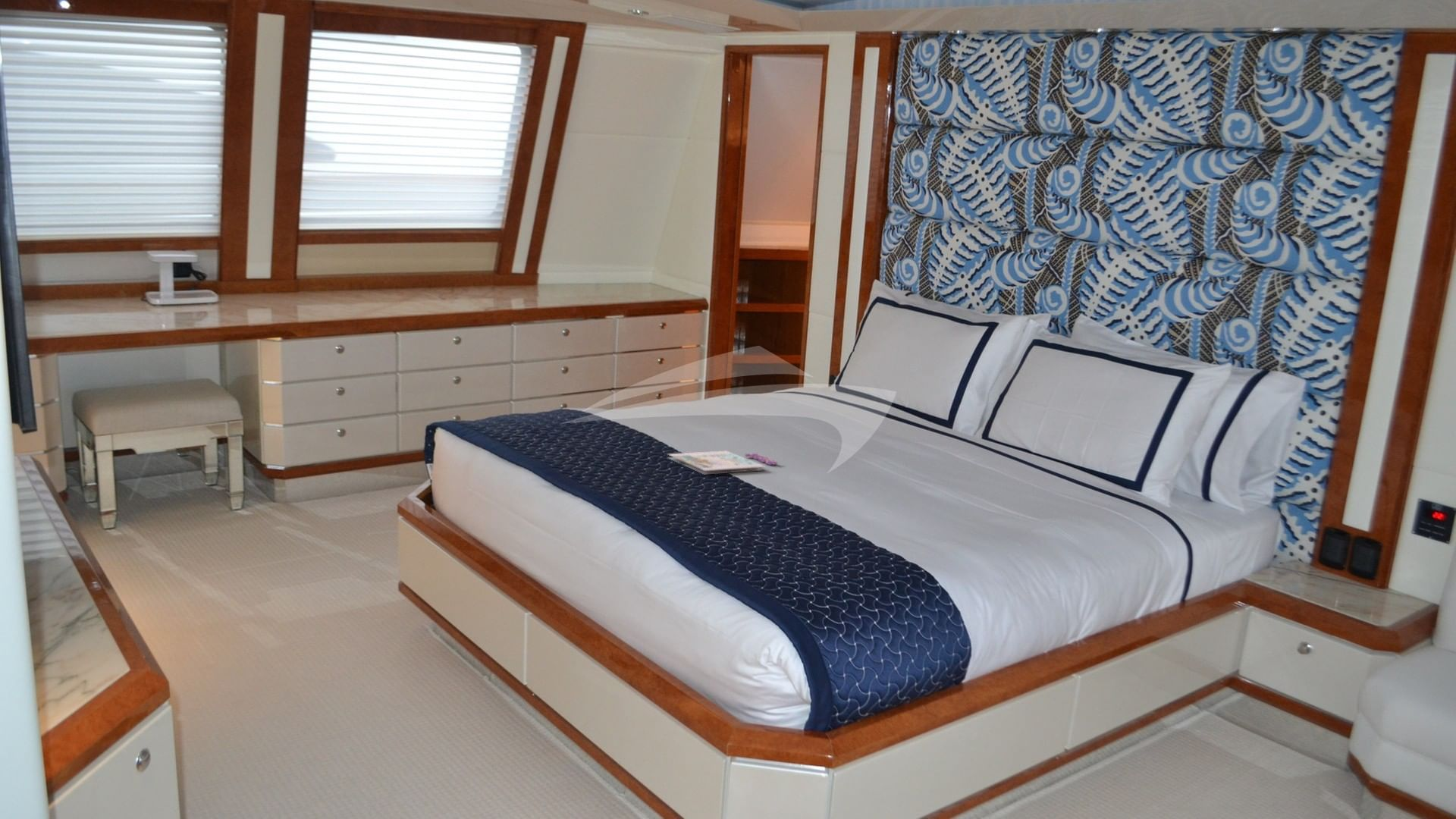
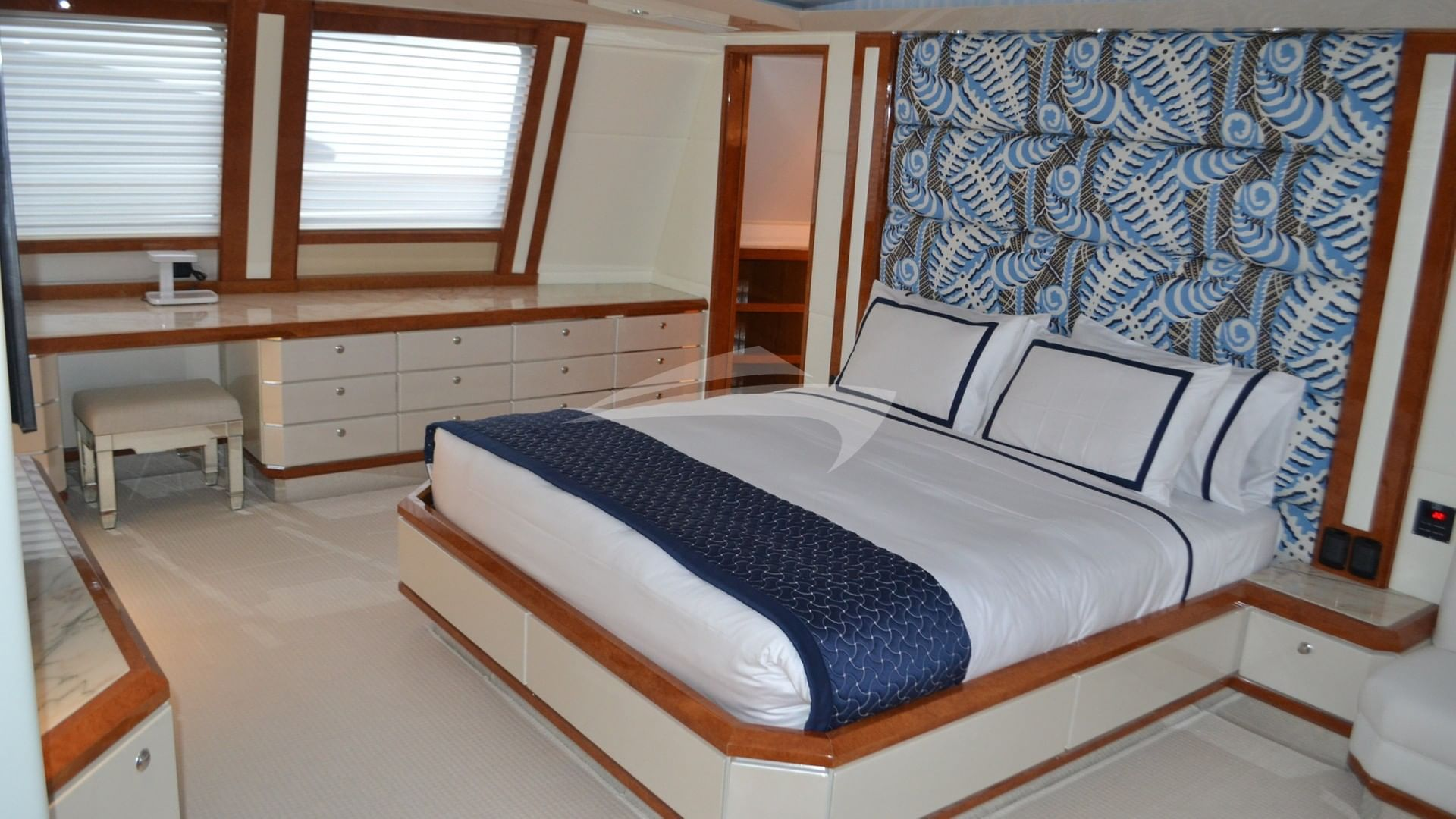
- magazine [666,450,778,475]
